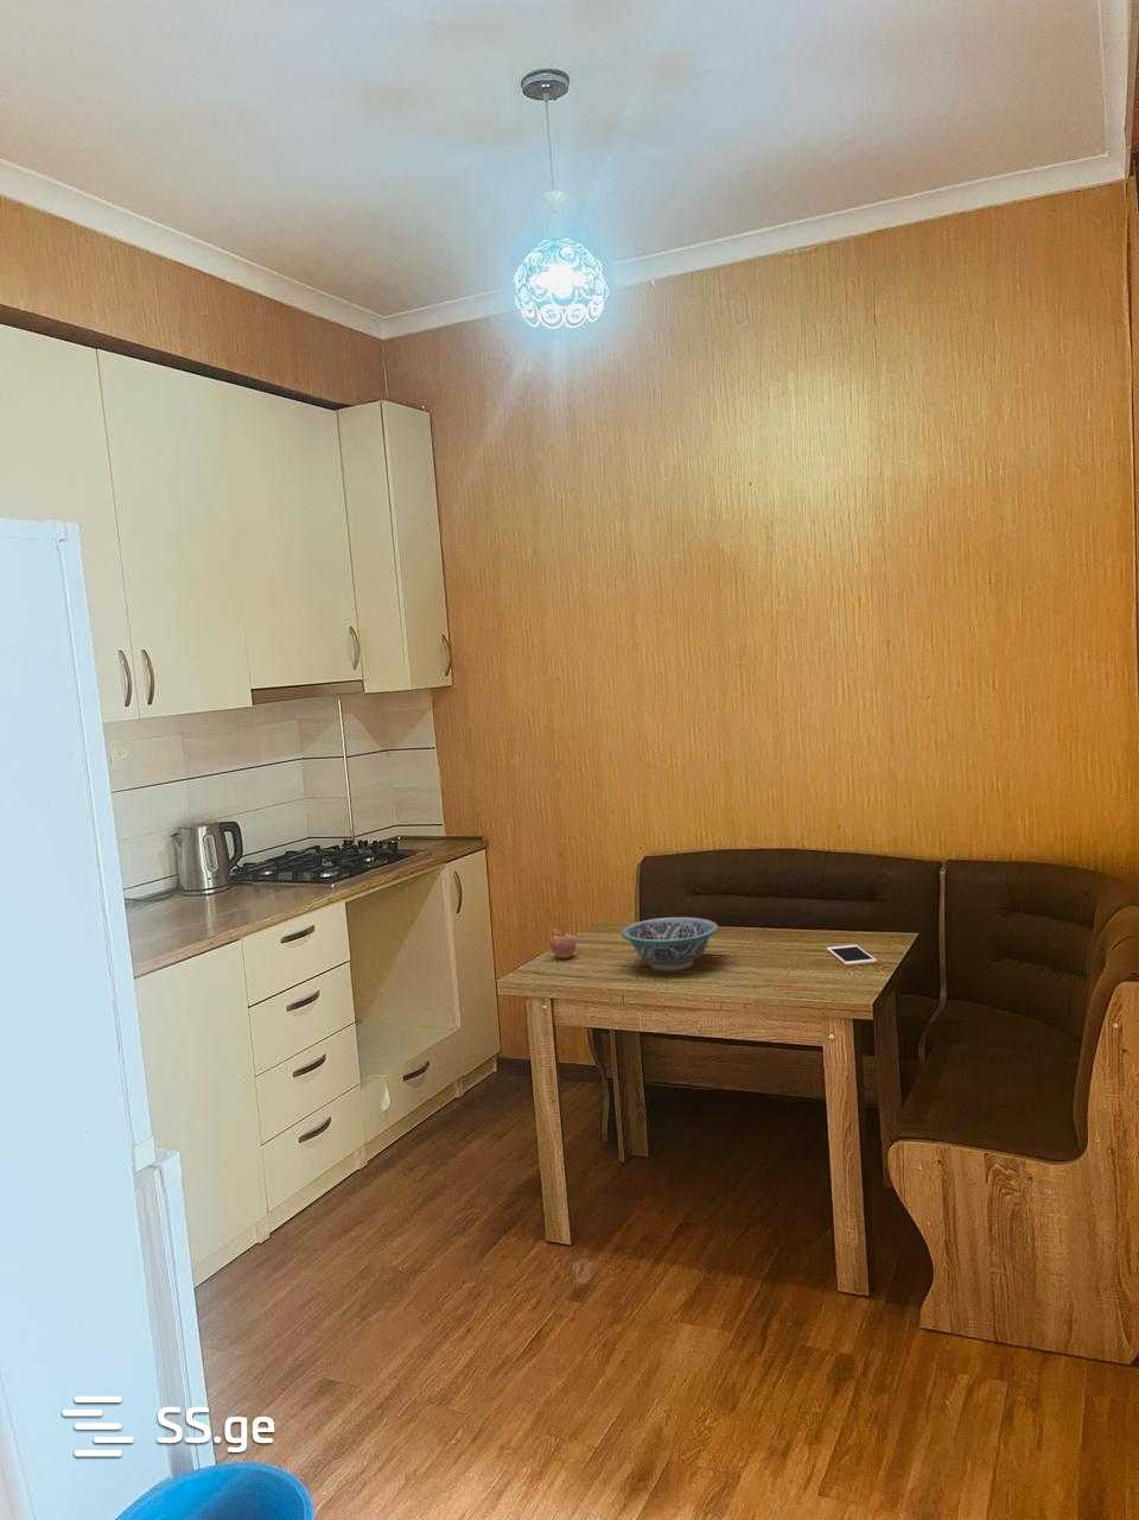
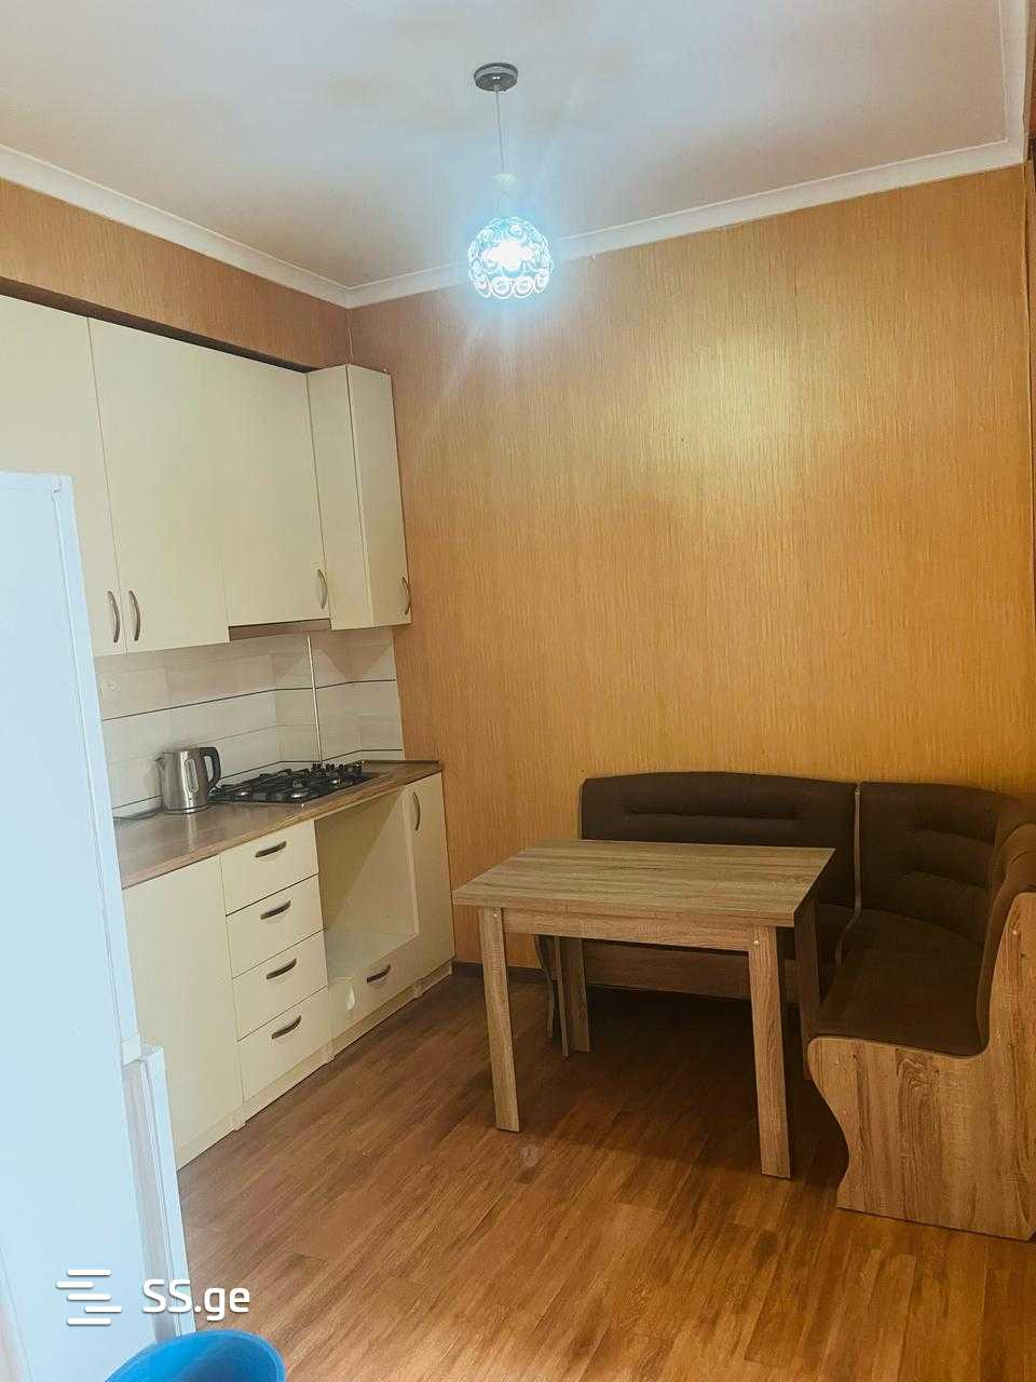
- fruit [548,928,577,960]
- cell phone [826,944,878,967]
- bowl [620,916,720,972]
